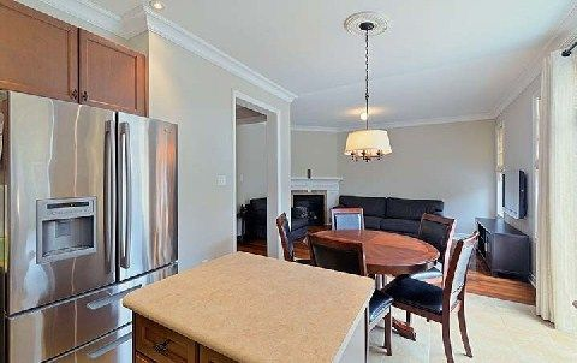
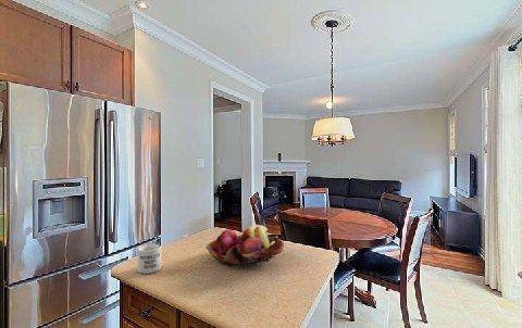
+ fruit basket [206,224,285,267]
+ mug [137,243,162,275]
